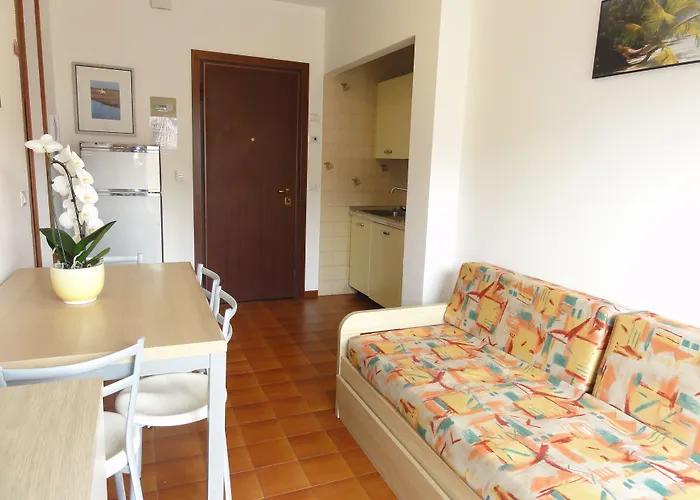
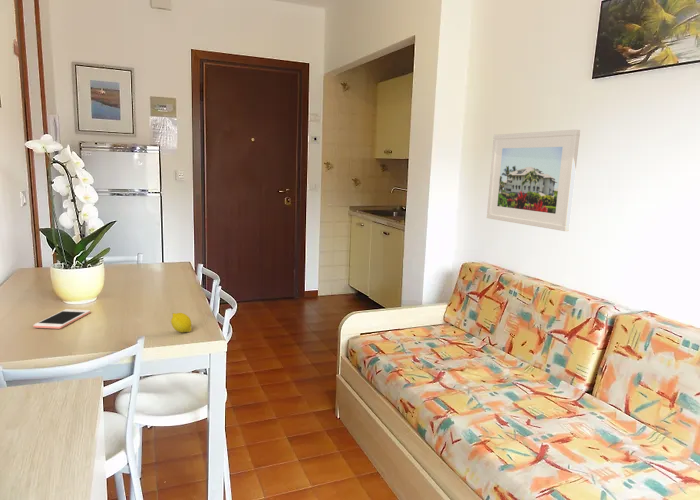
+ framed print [486,129,581,232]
+ fruit [170,312,192,333]
+ cell phone [33,308,91,330]
